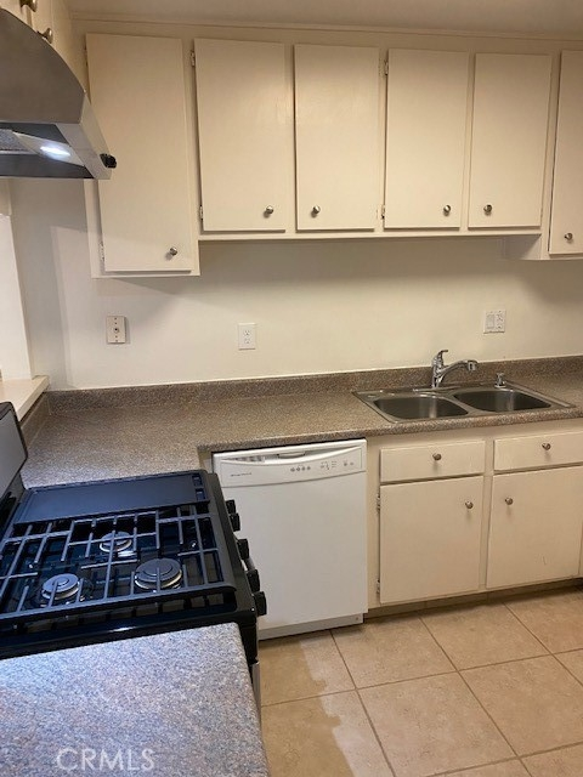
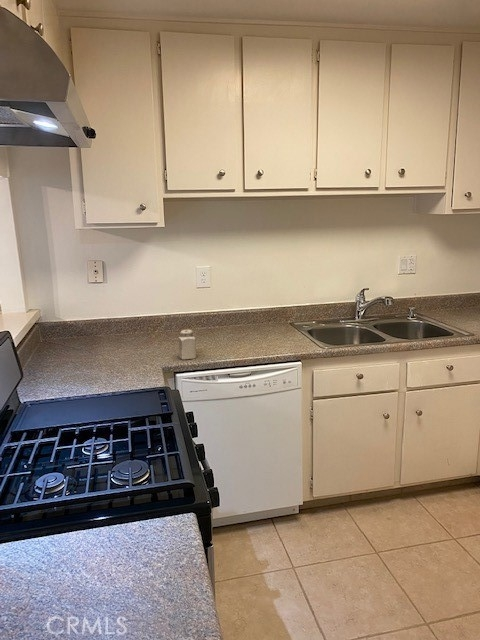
+ salt shaker [178,329,197,360]
